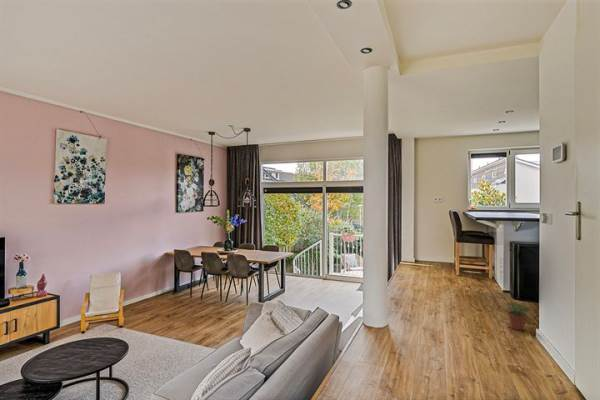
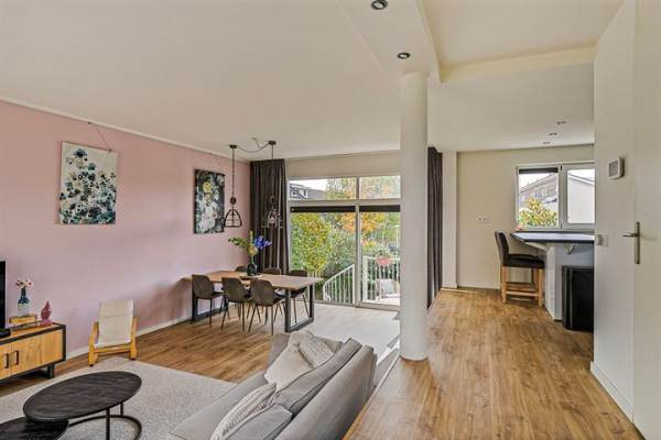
- potted plant [501,302,532,331]
